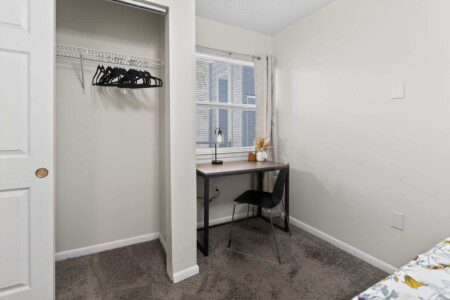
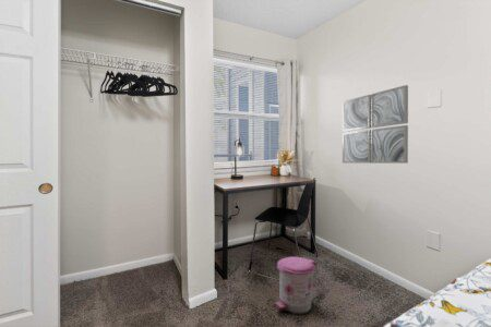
+ trash can [275,256,318,315]
+ wall art [342,84,409,165]
